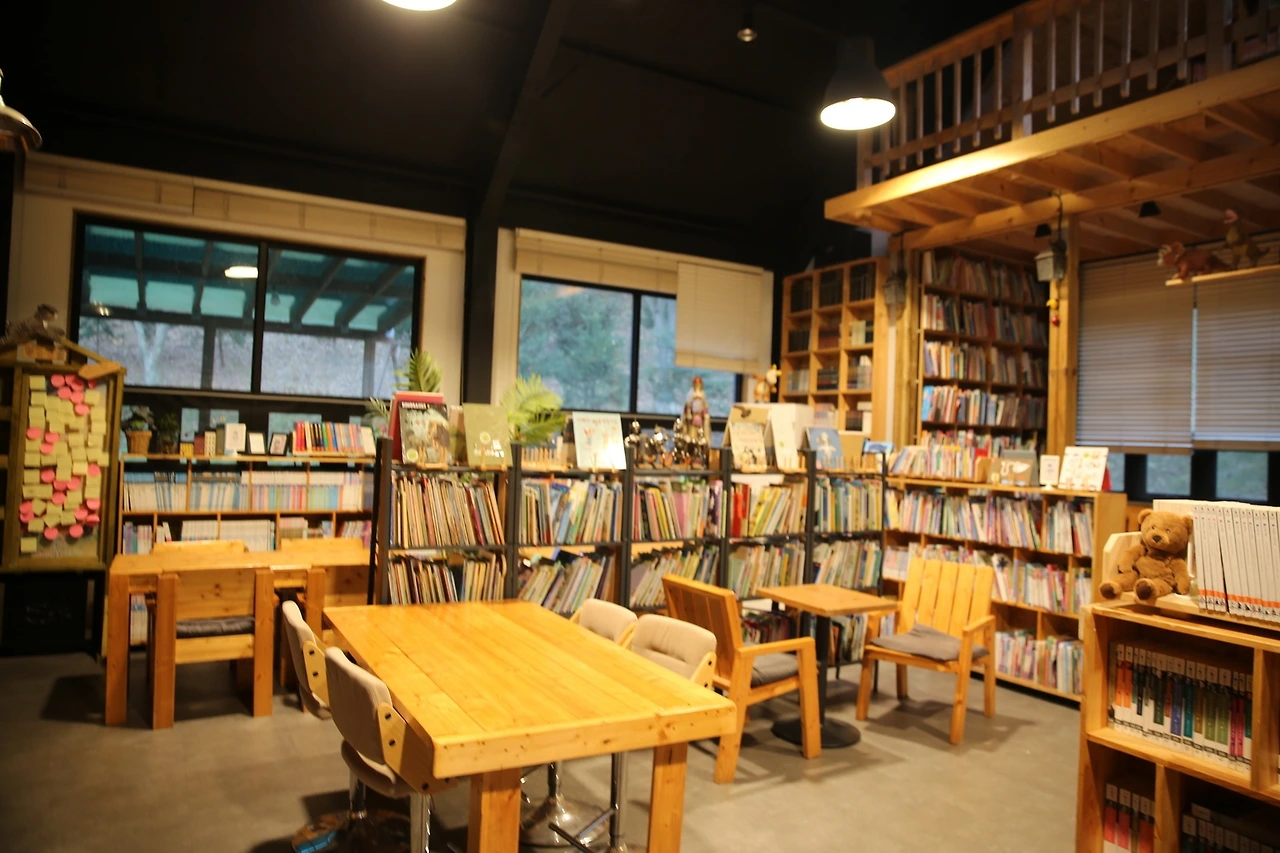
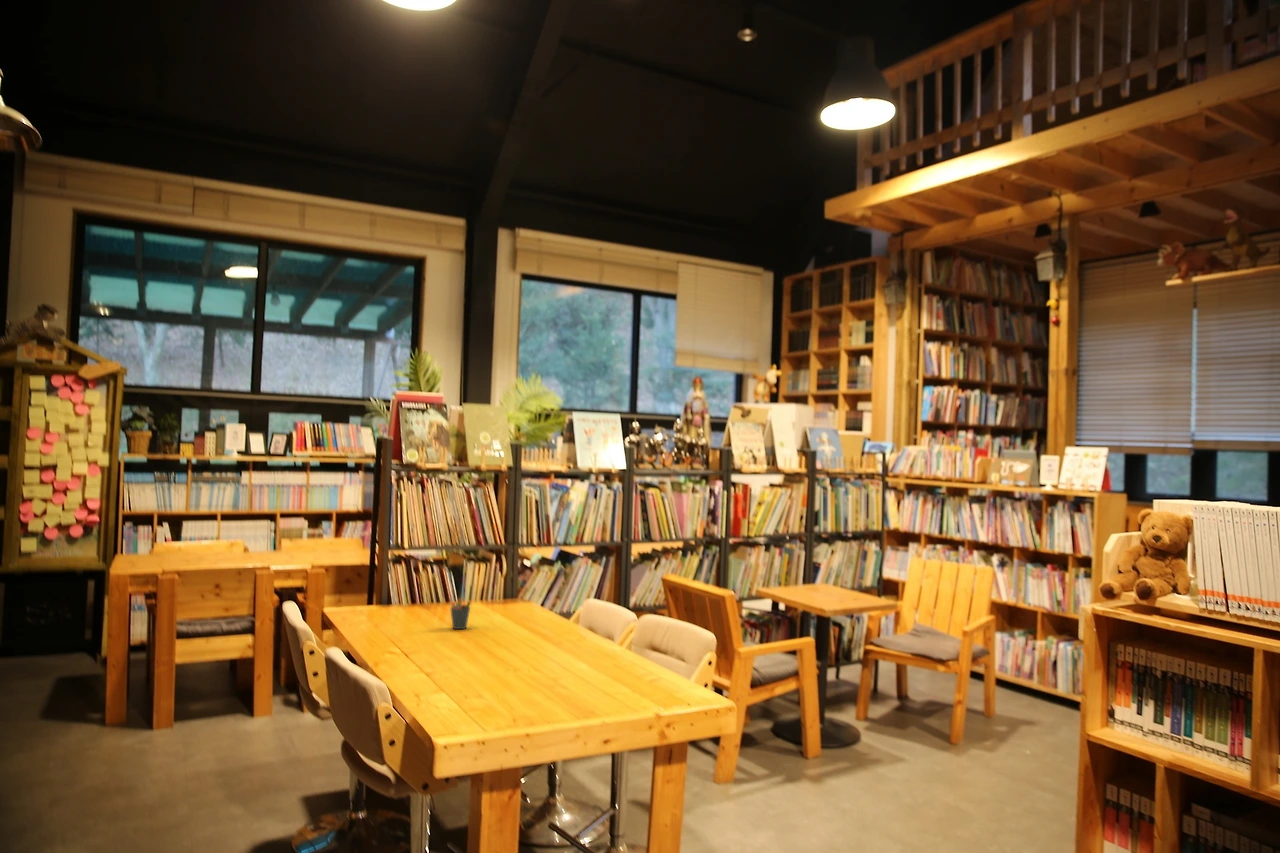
+ pen holder [449,596,472,630]
